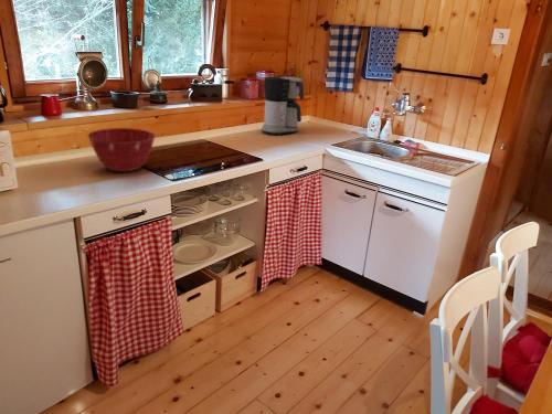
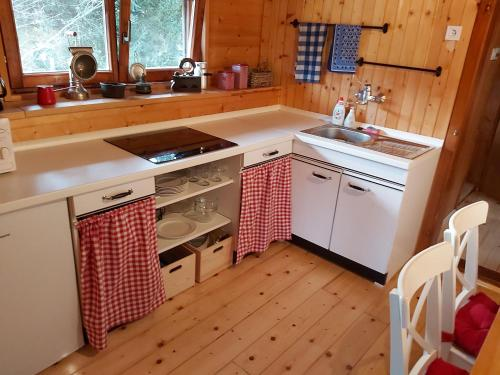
- coffee maker [261,76,305,136]
- mixing bowl [87,127,157,173]
